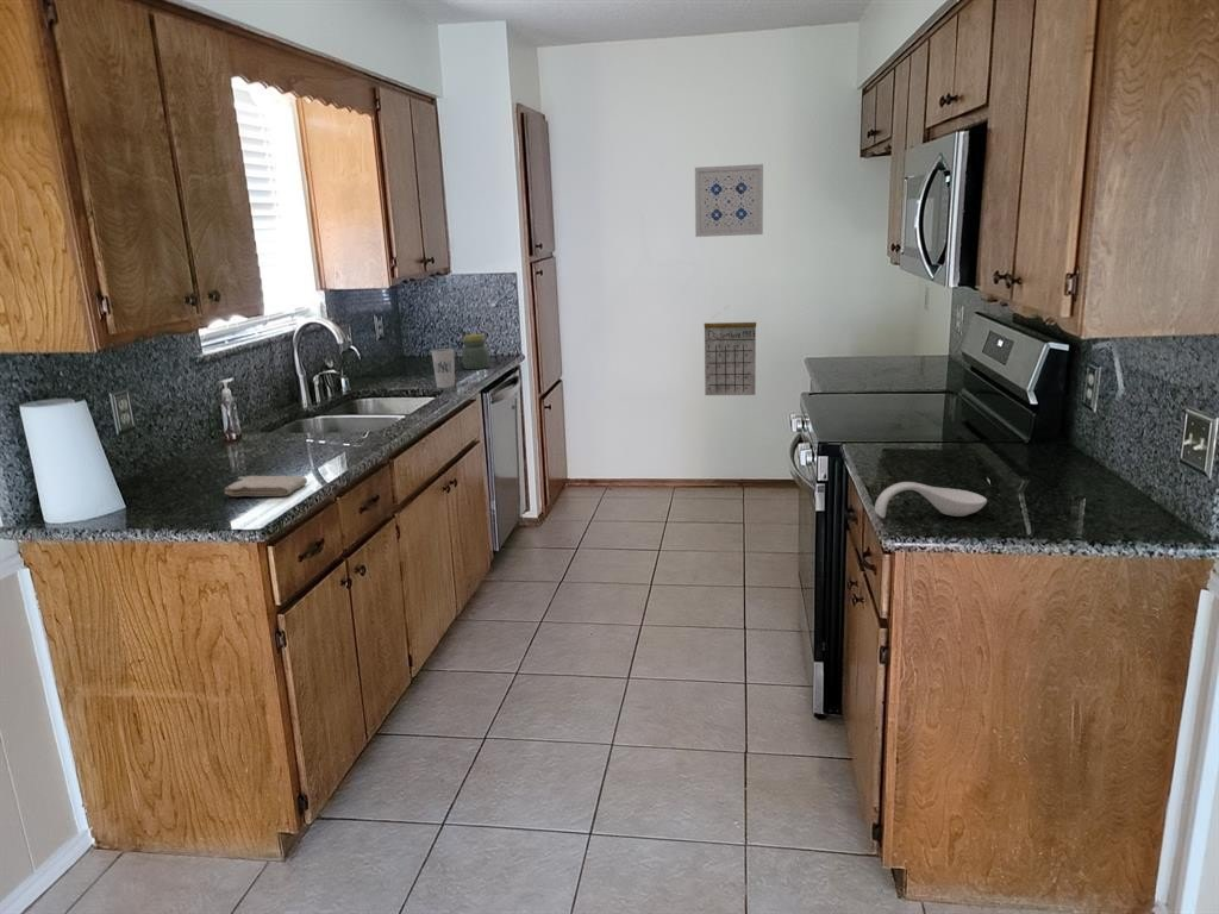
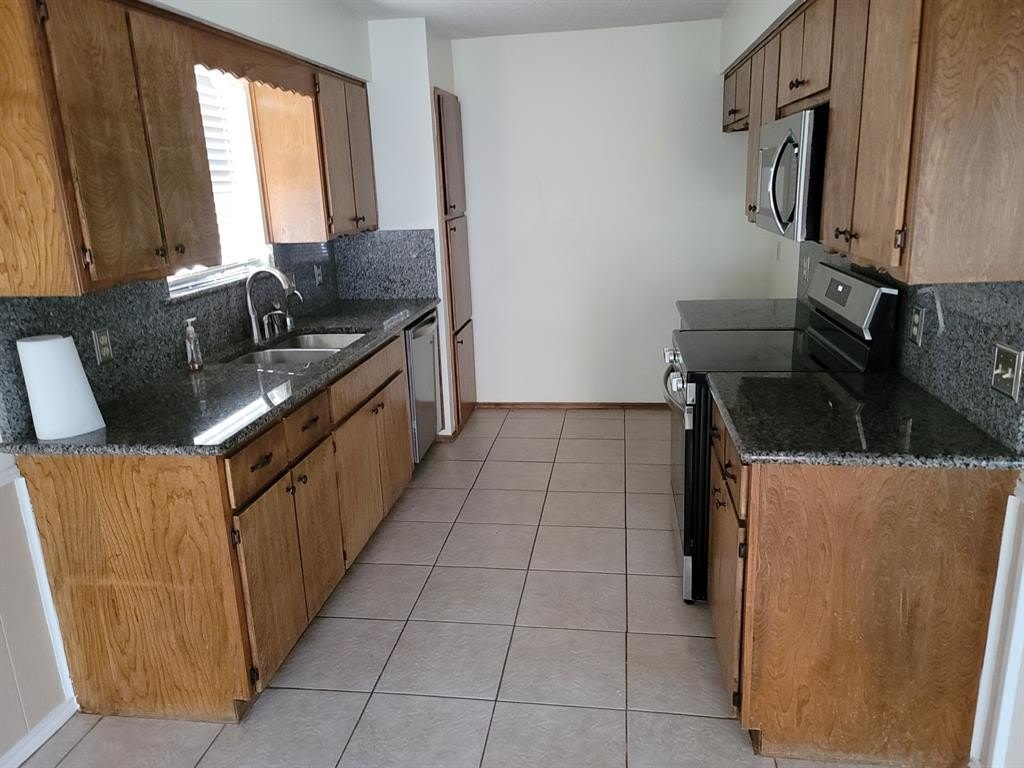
- washcloth [224,475,308,497]
- jar [462,333,490,370]
- calendar [704,306,757,396]
- spoon rest [873,481,988,519]
- wall art [694,163,764,238]
- cup [431,348,456,389]
